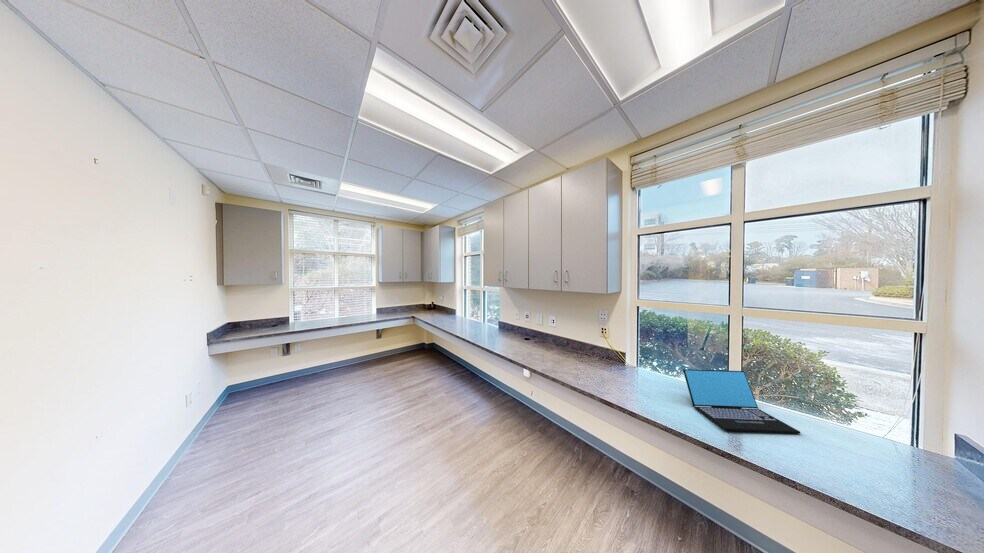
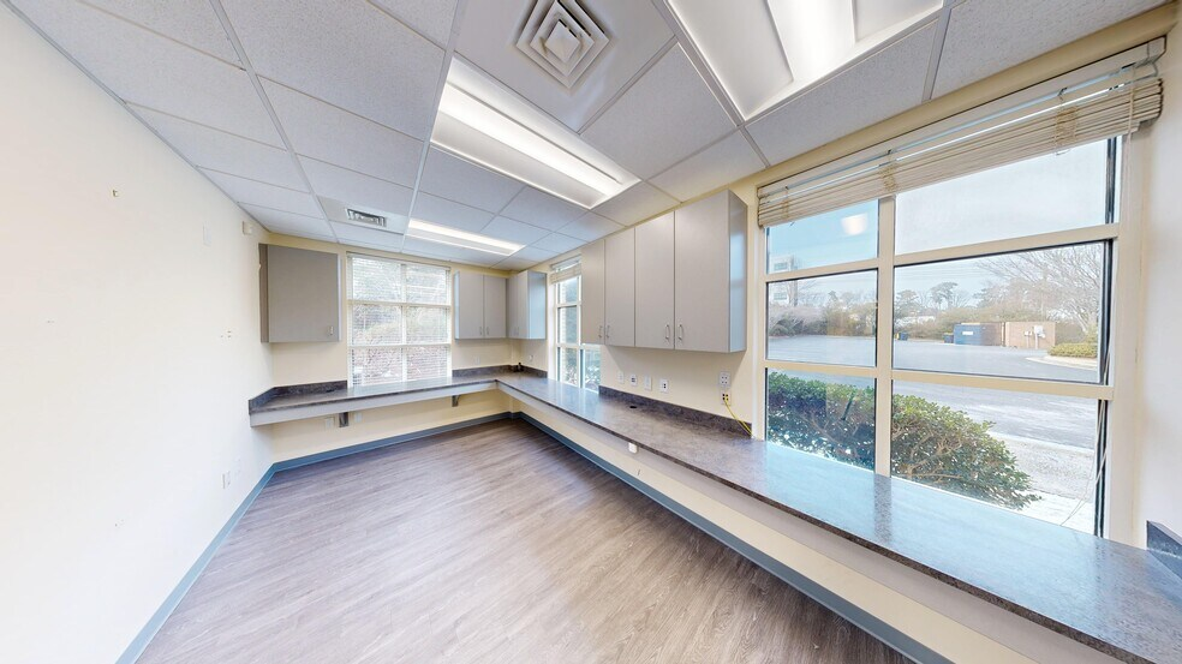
- laptop [682,368,801,435]
